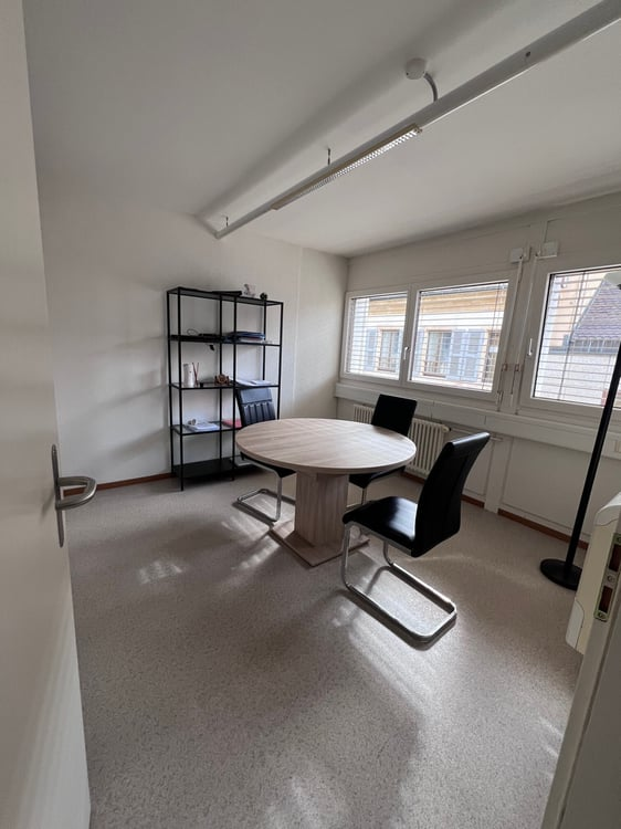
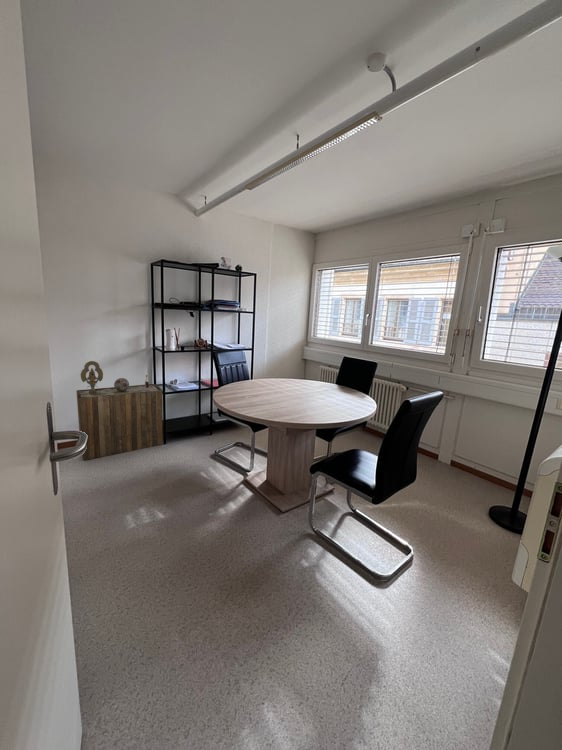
+ cabinet [75,360,164,461]
